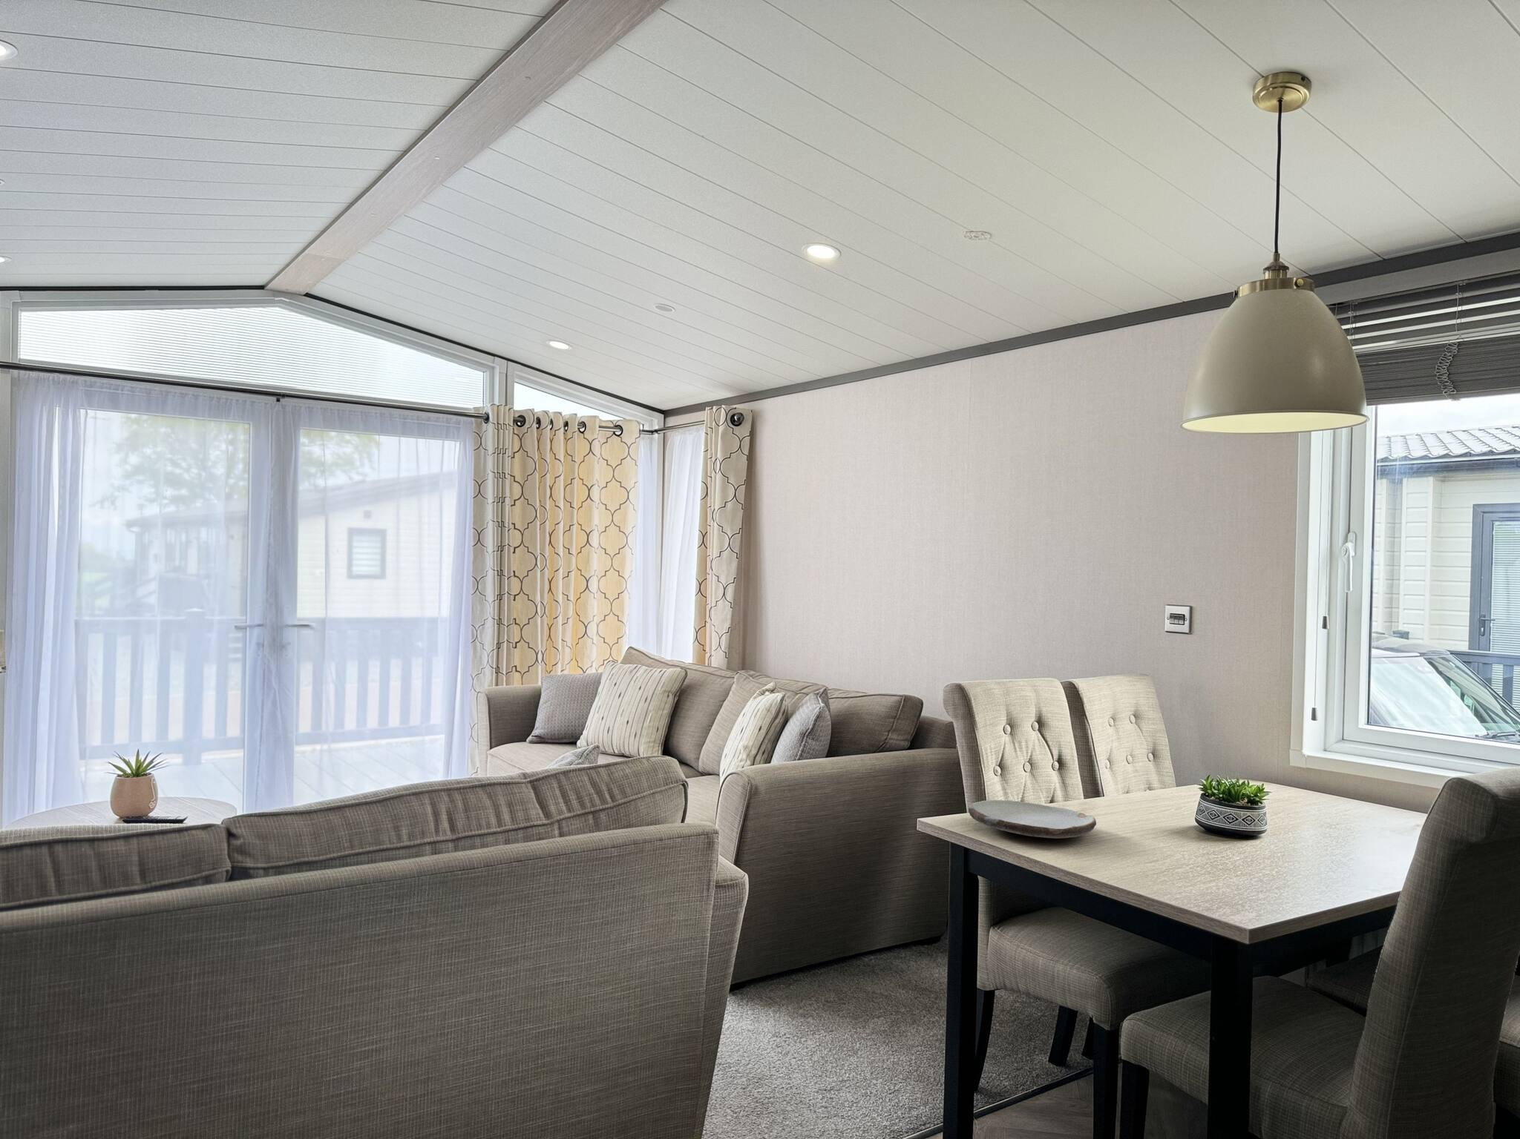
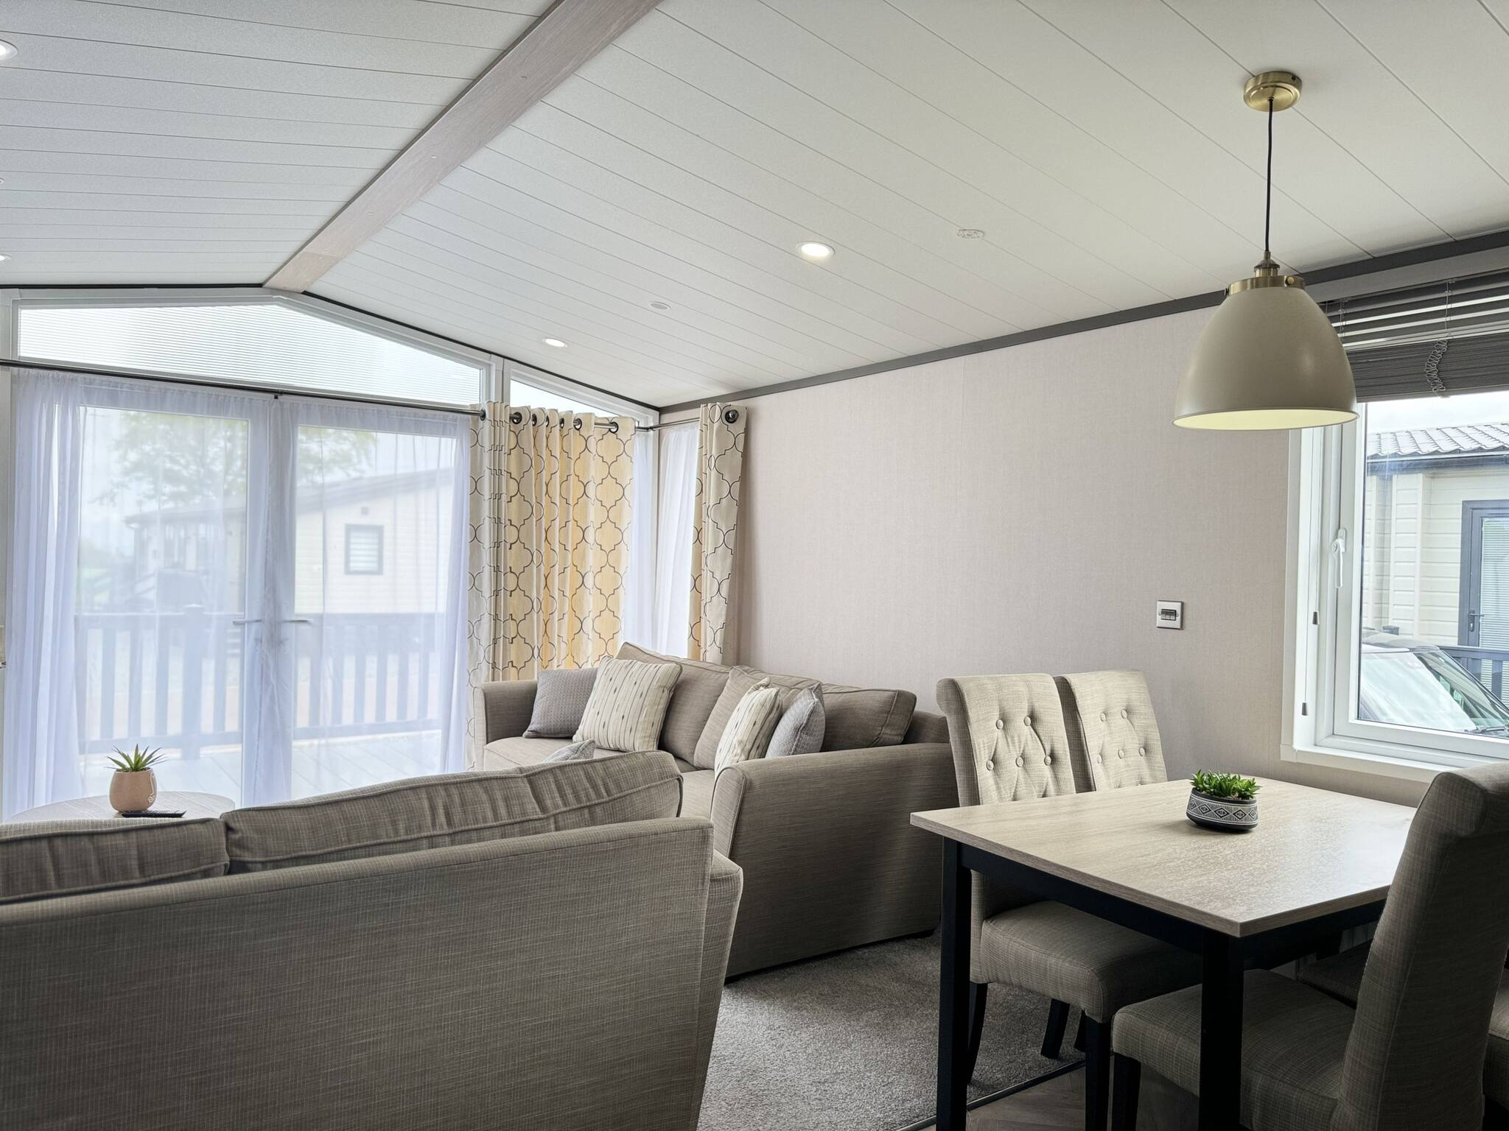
- plate [968,799,1098,839]
